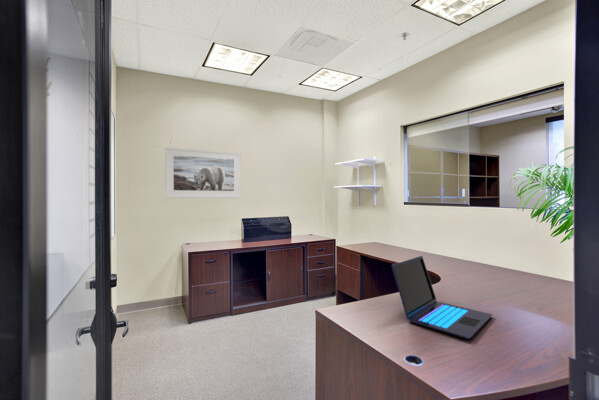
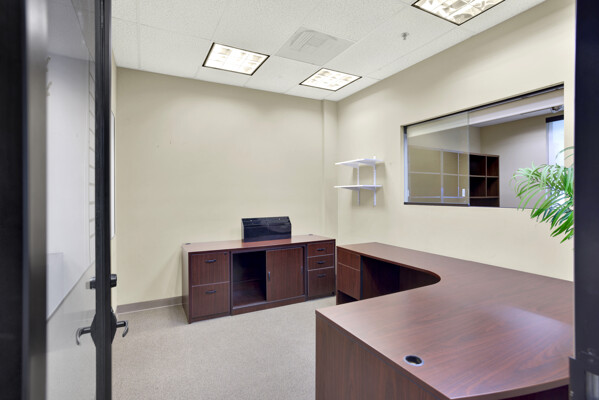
- laptop [390,255,493,340]
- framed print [164,146,242,199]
